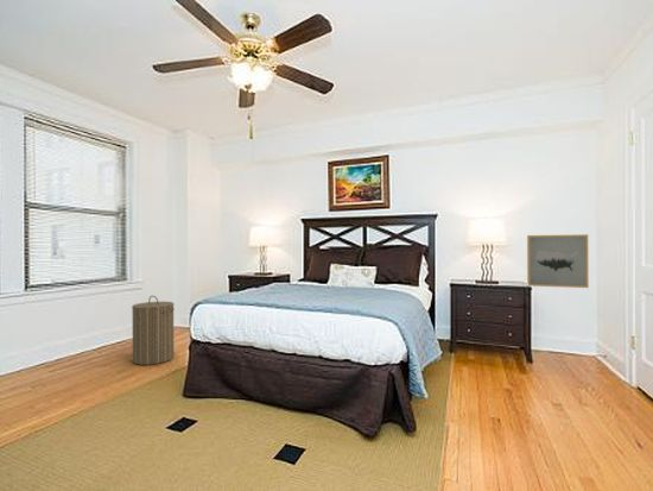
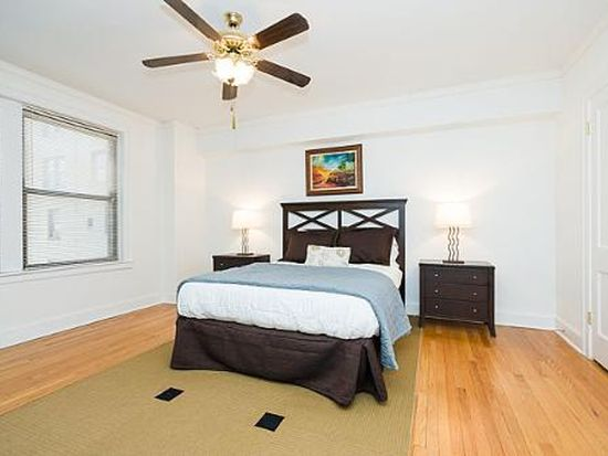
- wall art [526,233,590,289]
- laundry hamper [131,295,176,366]
